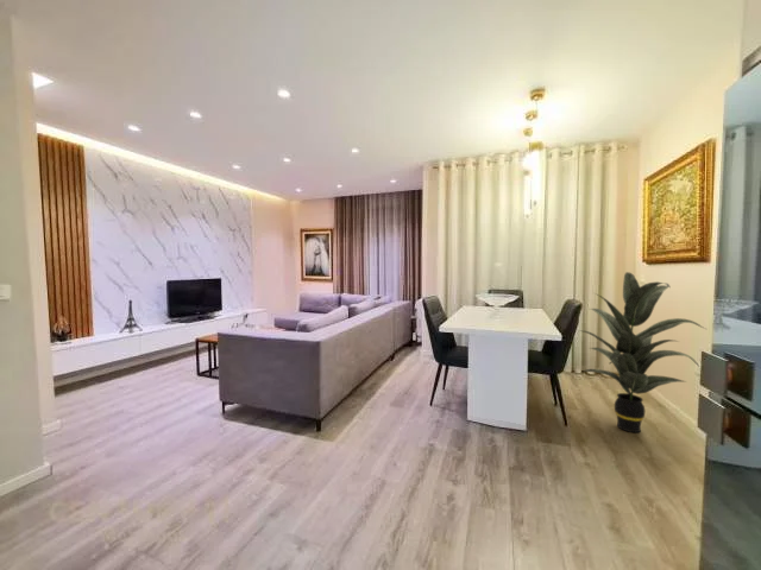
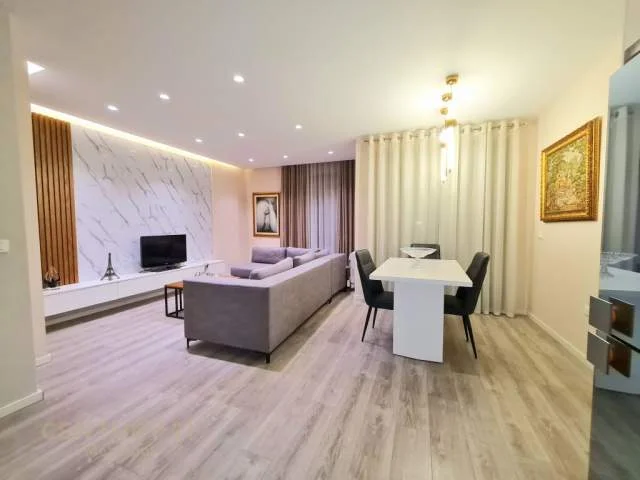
- indoor plant [578,271,706,433]
